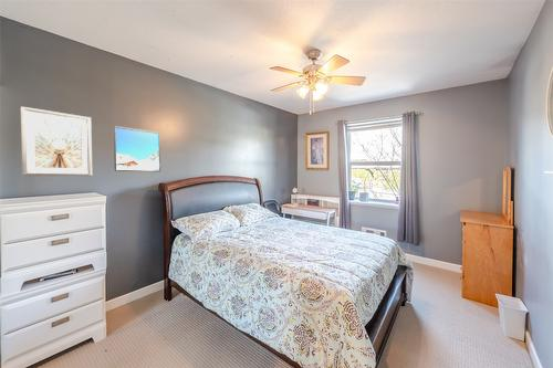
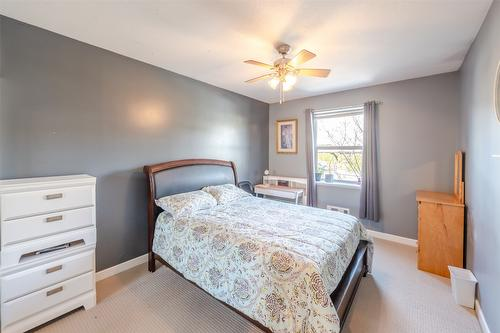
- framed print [113,125,161,172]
- picture frame [20,105,93,177]
